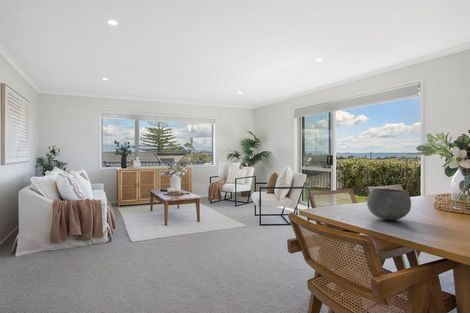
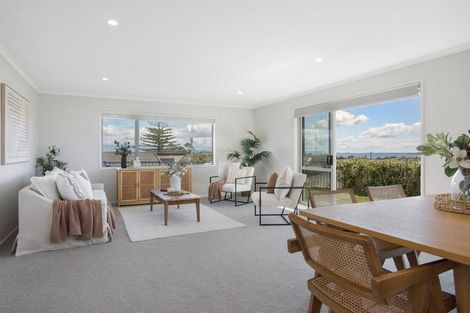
- bowl [366,188,412,221]
